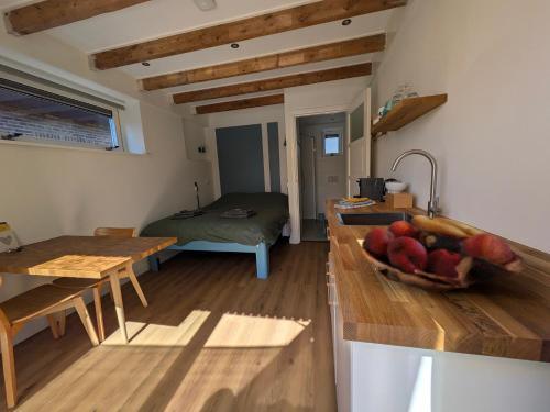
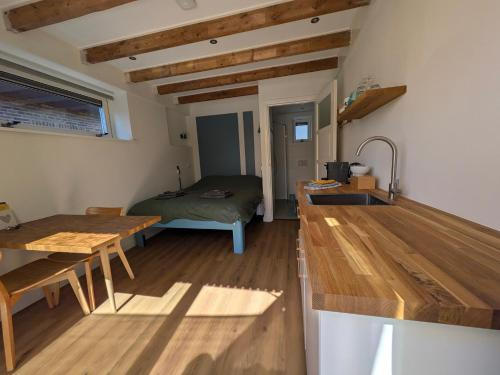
- fruit basket [360,214,527,293]
